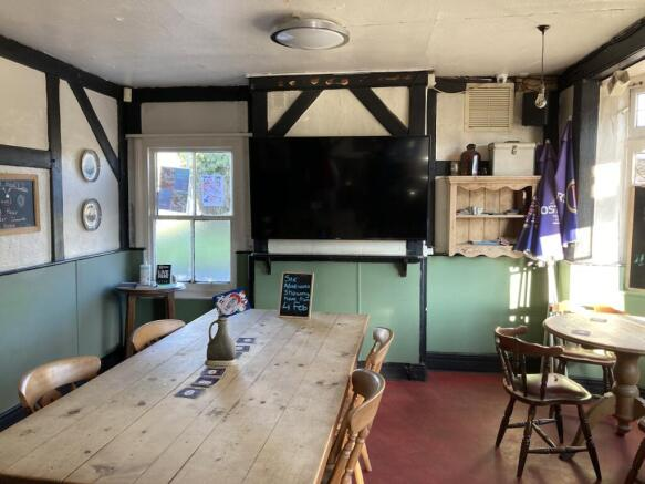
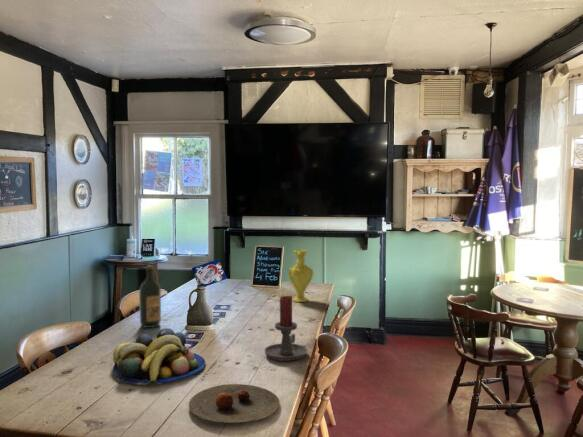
+ vase [287,249,314,303]
+ fruit bowl [112,327,206,386]
+ candle holder [263,294,308,362]
+ plate [188,383,280,424]
+ wine bottle [138,264,162,329]
